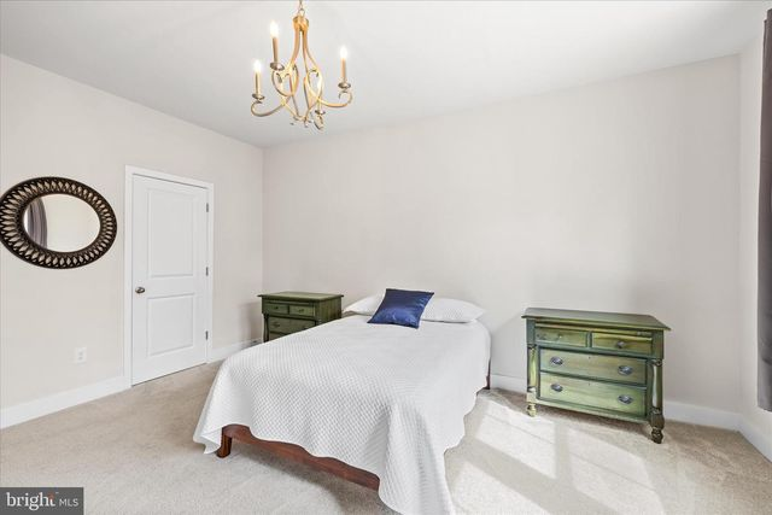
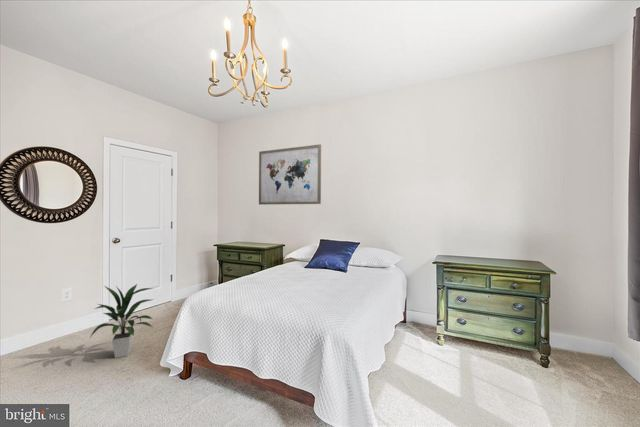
+ wall art [258,143,322,206]
+ indoor plant [88,283,156,359]
